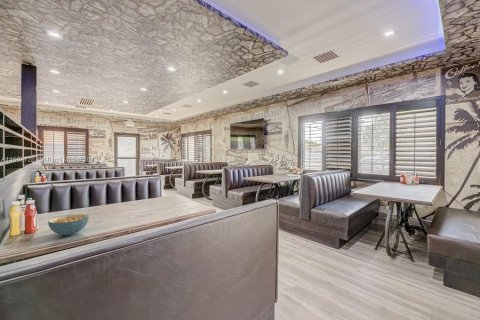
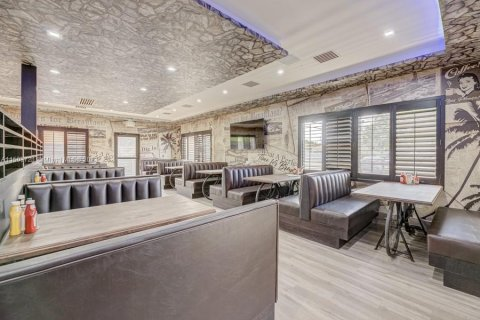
- cereal bowl [47,213,90,237]
